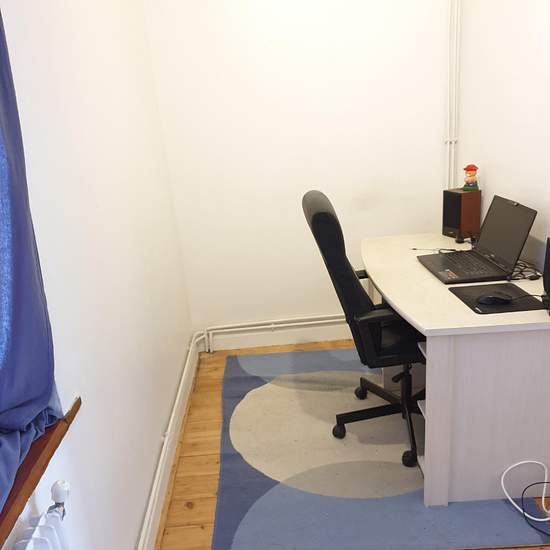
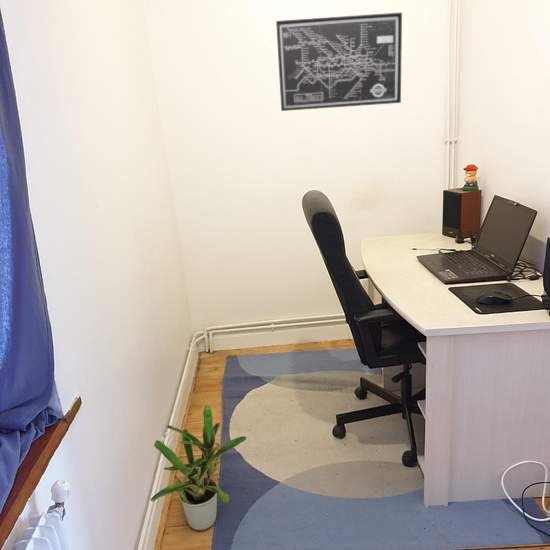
+ potted plant [150,405,248,531]
+ wall art [275,12,403,112]
